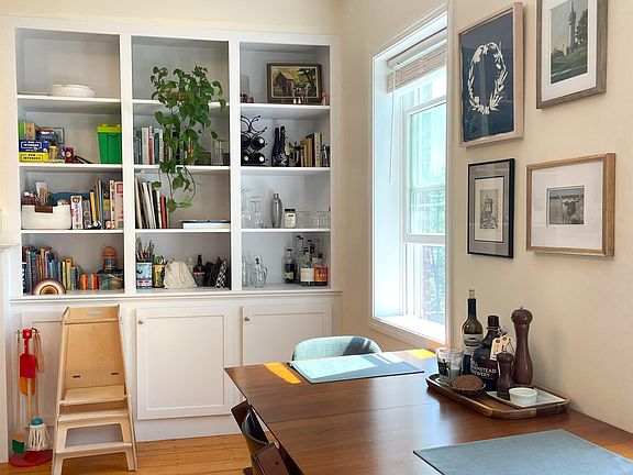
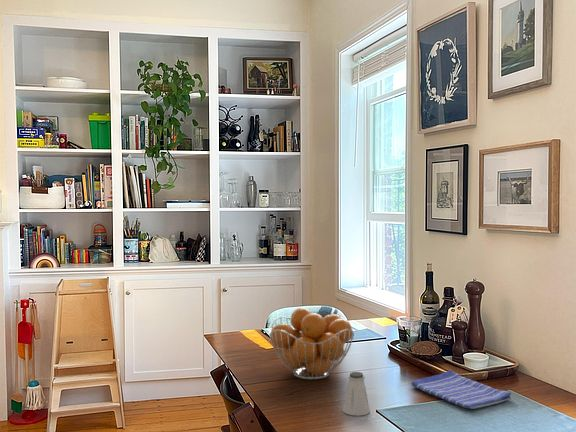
+ fruit basket [268,307,355,380]
+ saltshaker [342,371,371,417]
+ dish towel [411,369,512,410]
